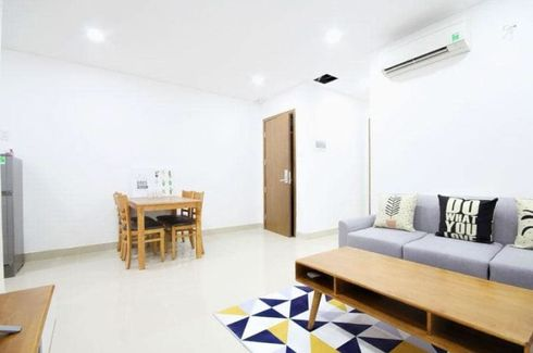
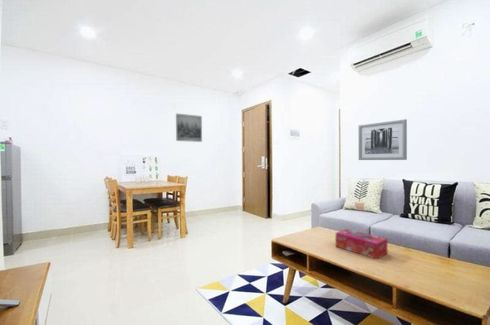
+ tissue box [335,228,388,260]
+ wall art [175,113,203,143]
+ wall art [358,118,408,161]
